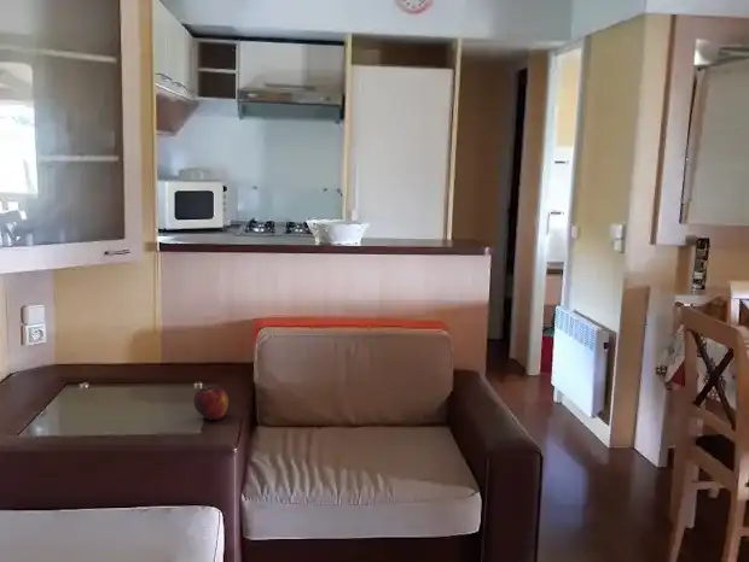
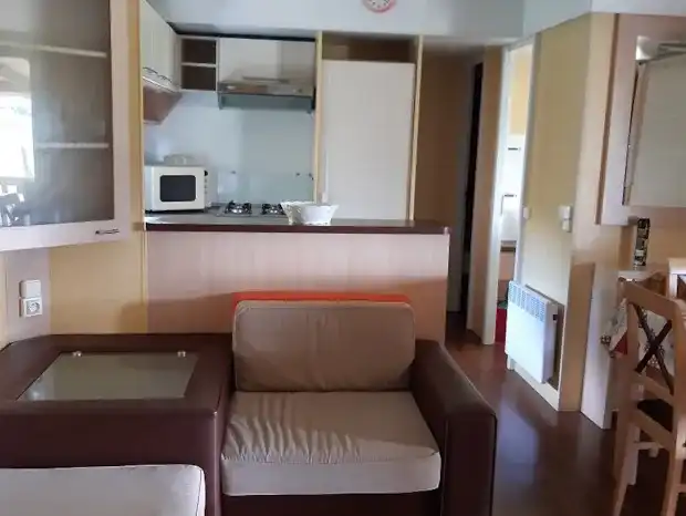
- fruit [192,385,230,421]
